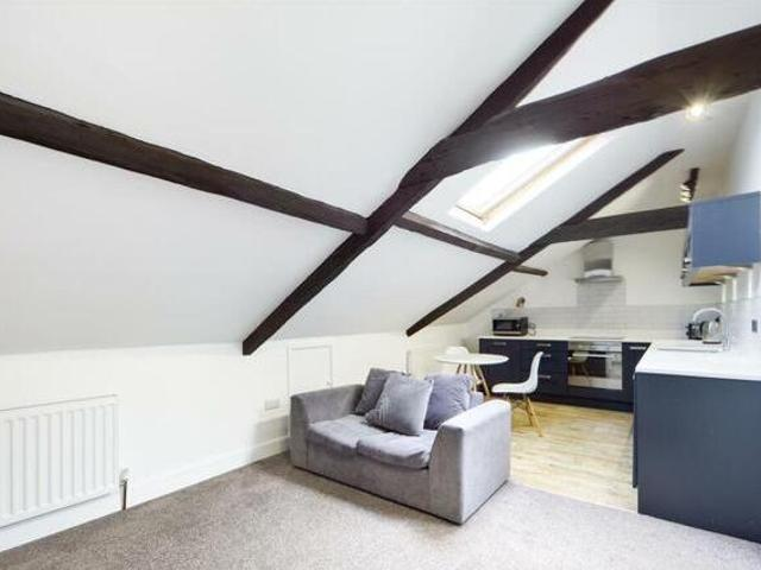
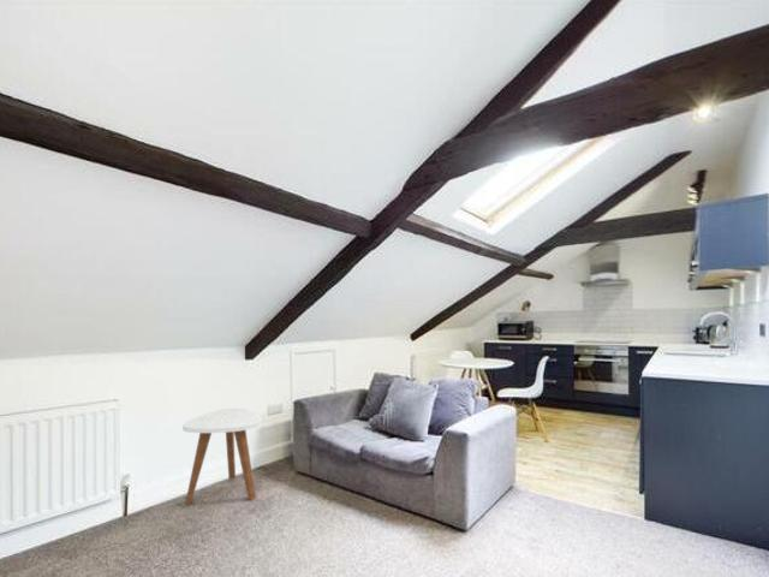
+ side table [181,408,262,506]
